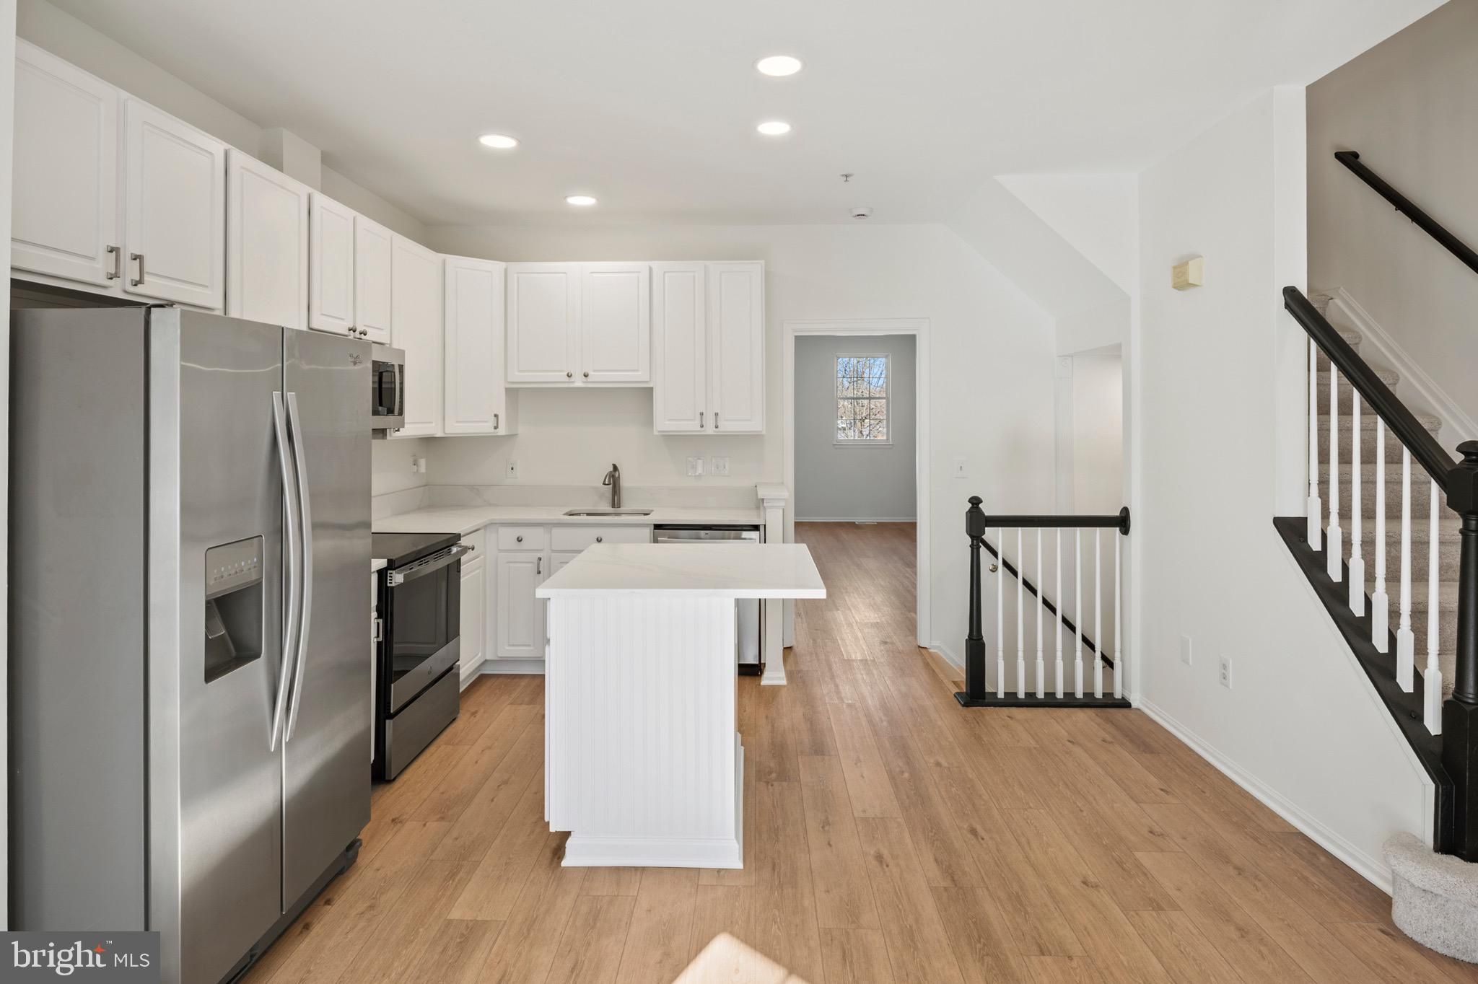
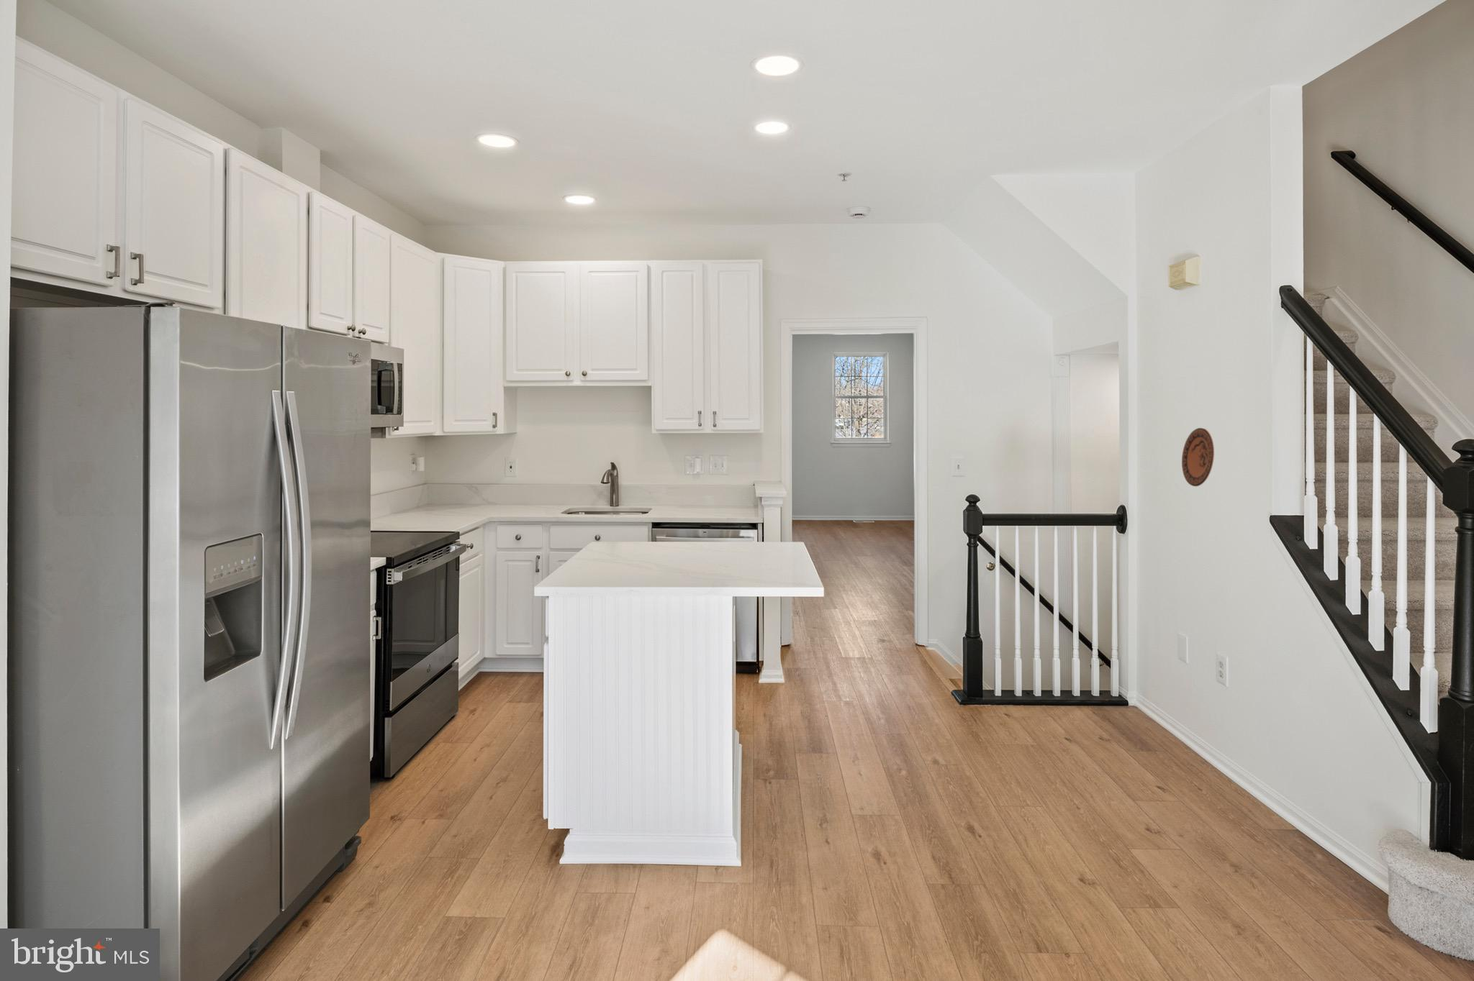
+ decorative plate [1182,427,1214,487]
